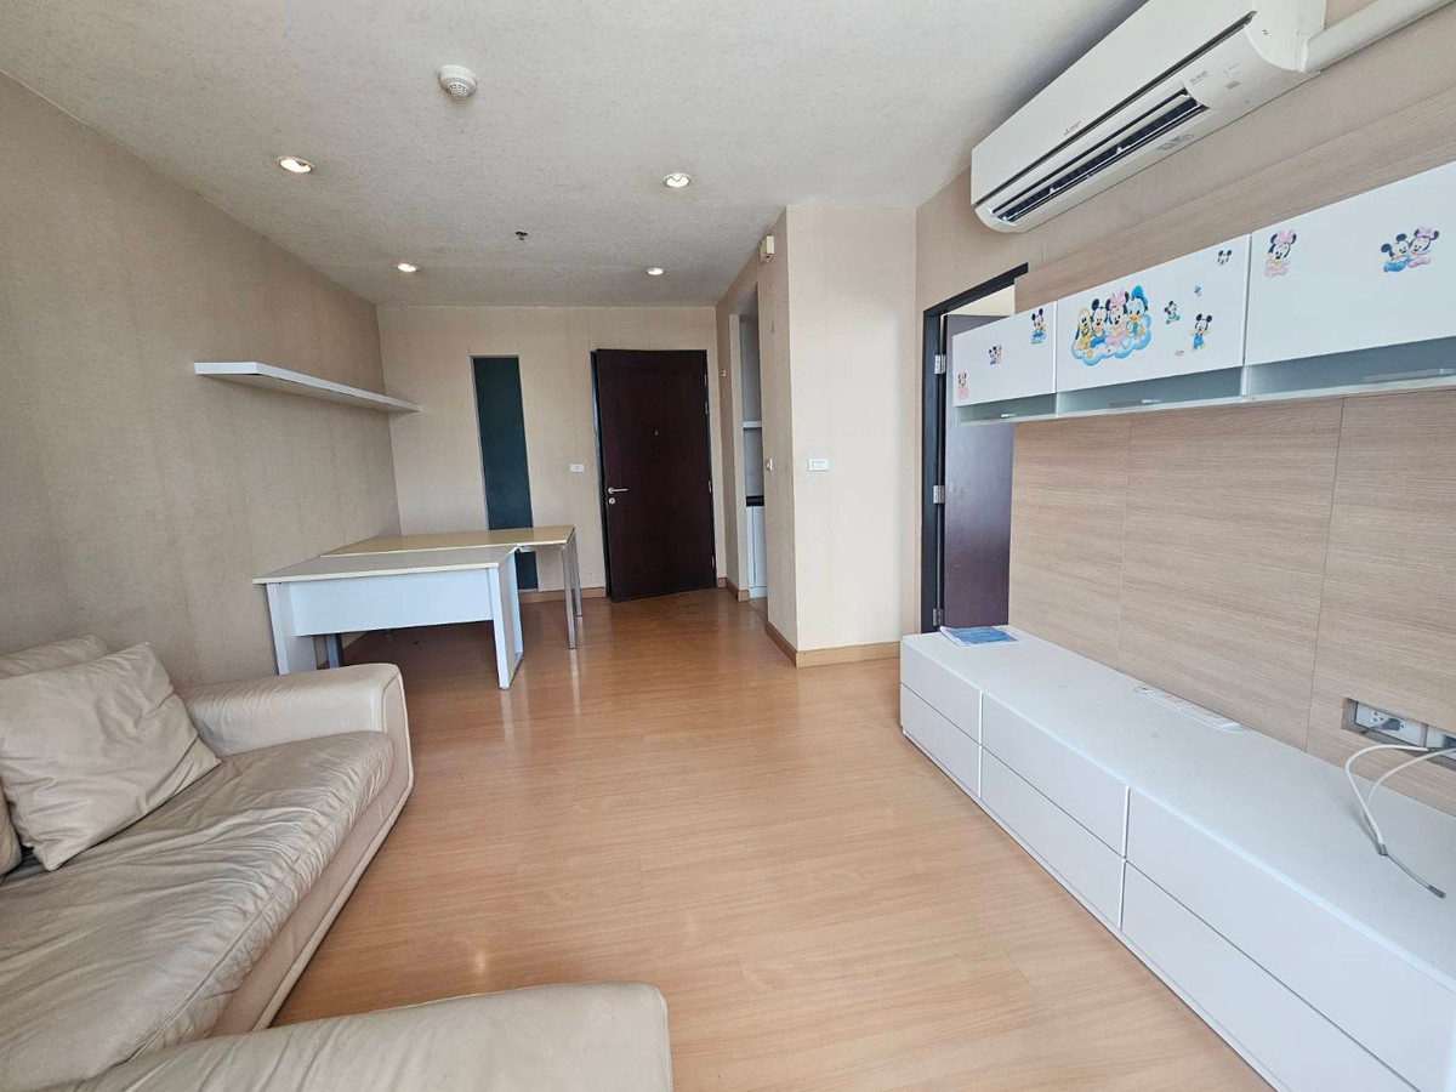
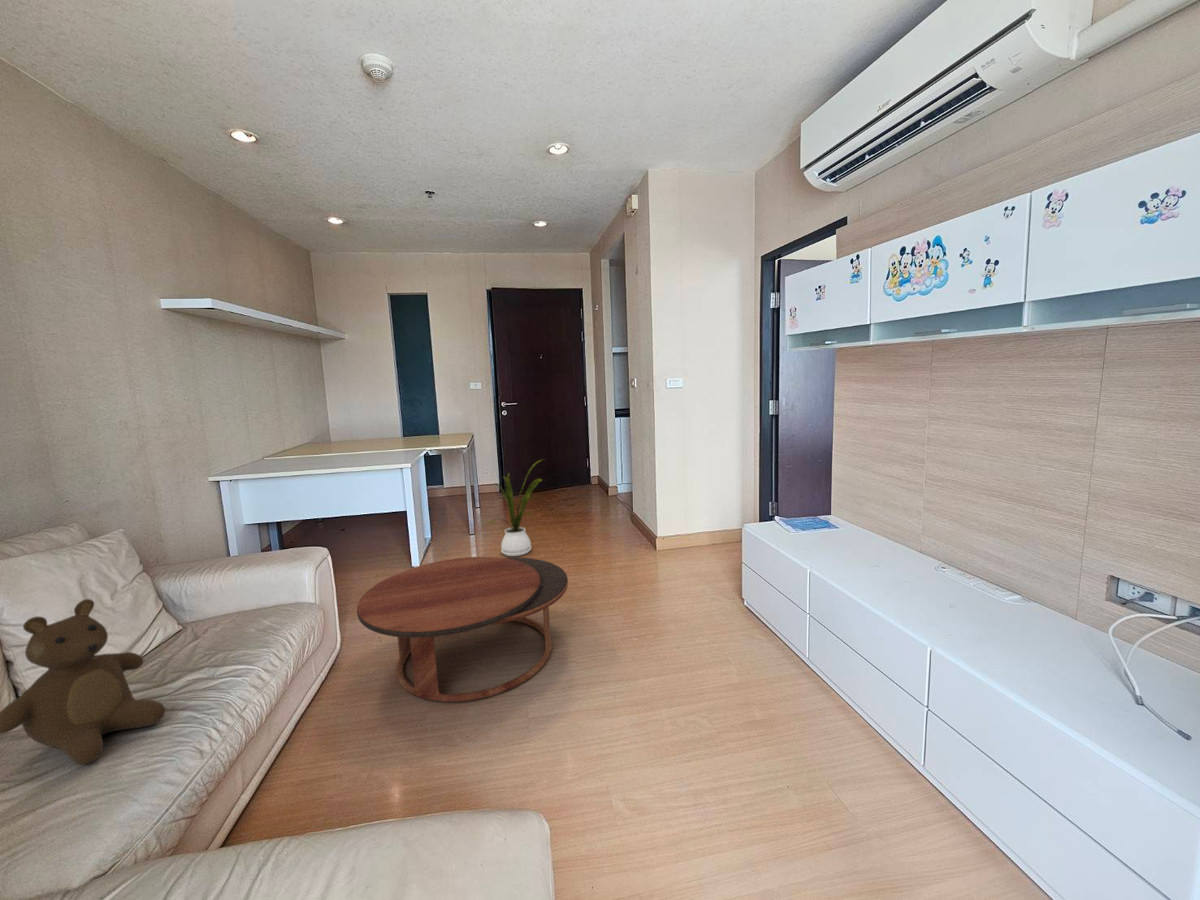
+ house plant [486,458,545,557]
+ teddy bear [0,598,166,766]
+ coffee table [356,556,569,703]
